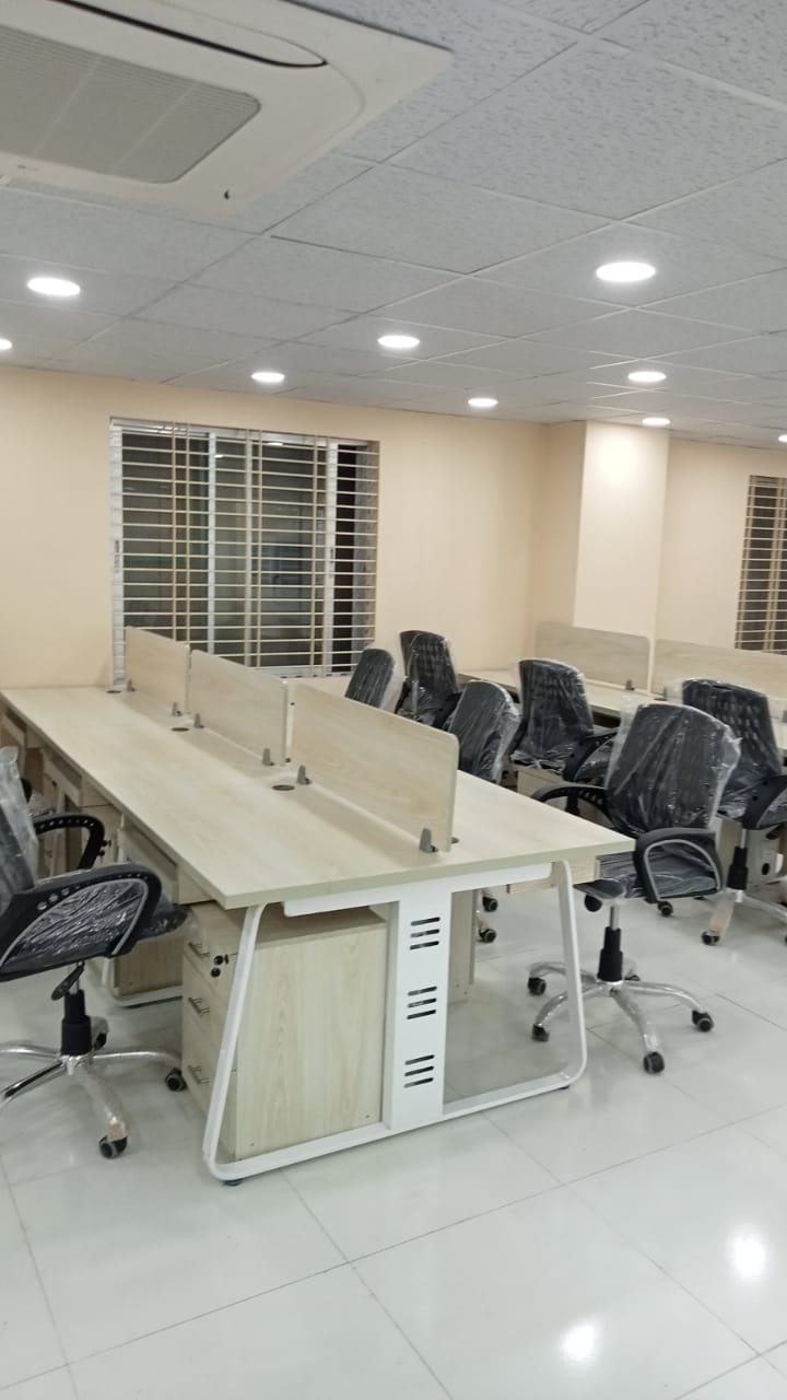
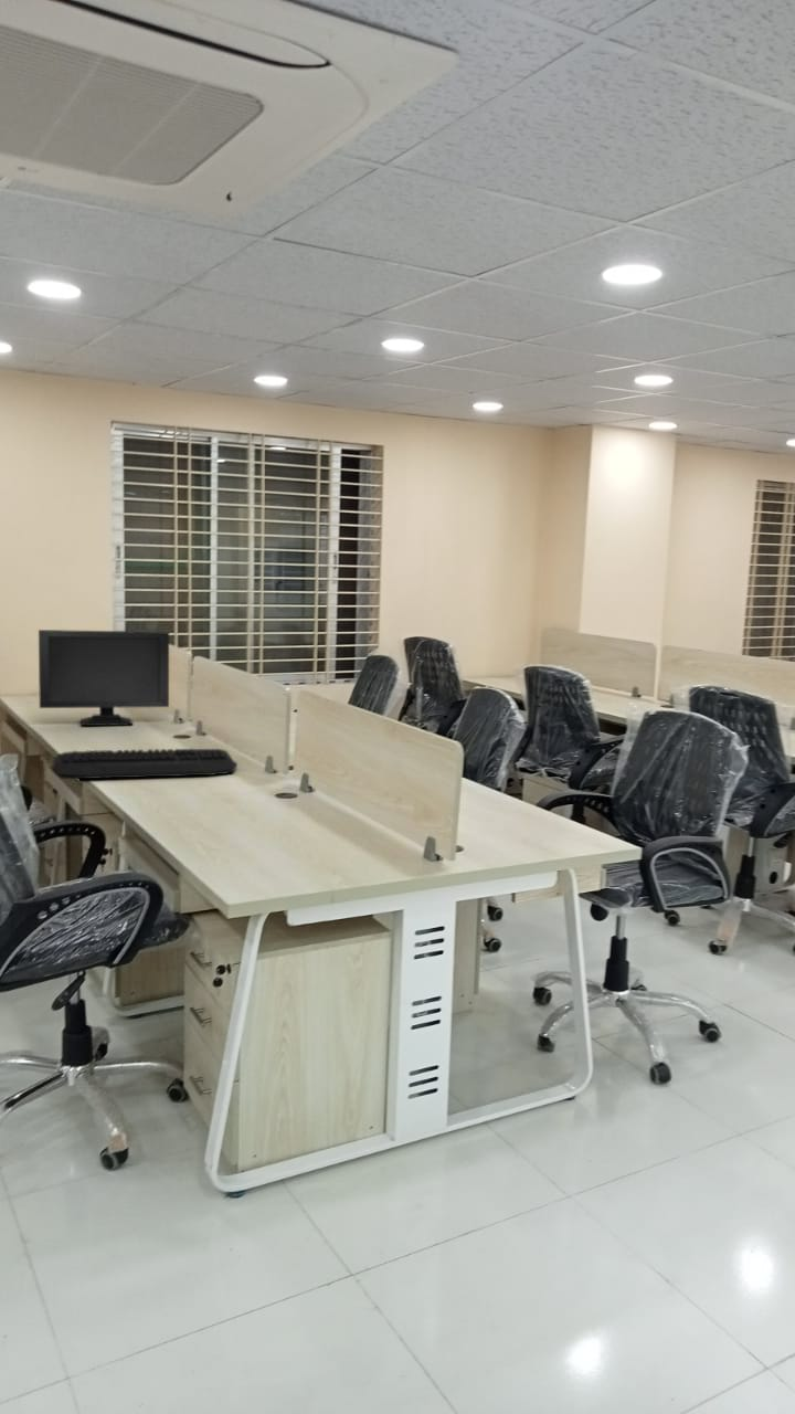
+ computer monitor [38,629,170,727]
+ keyboard [51,748,239,780]
